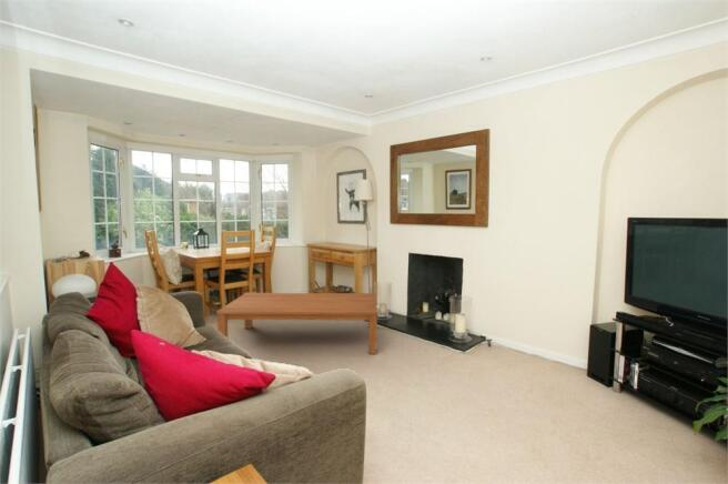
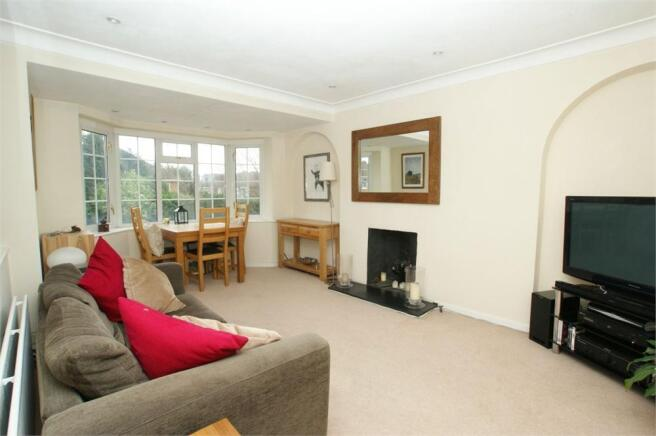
- coffee table [215,292,378,355]
